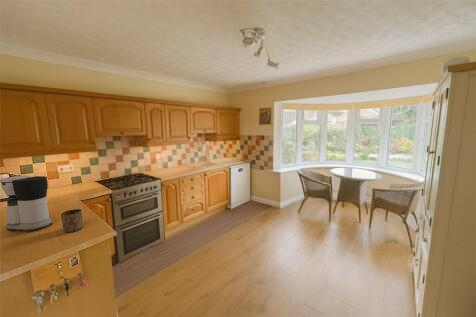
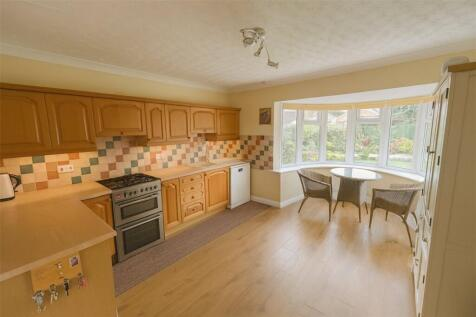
- coffee maker [0,175,53,233]
- cup [60,208,84,233]
